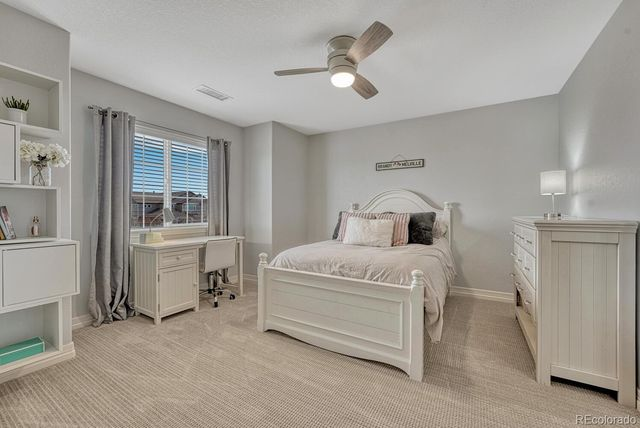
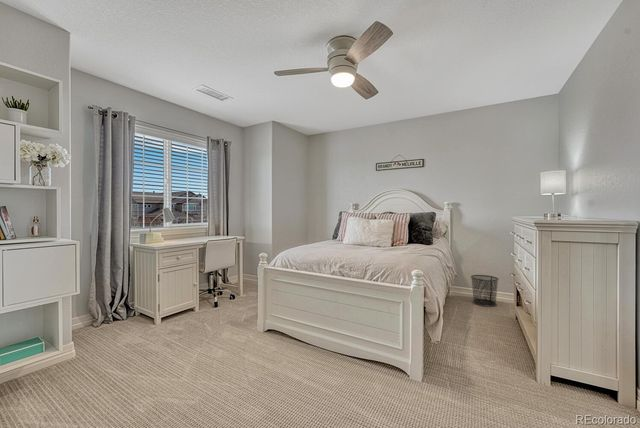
+ waste bin [470,274,500,308]
